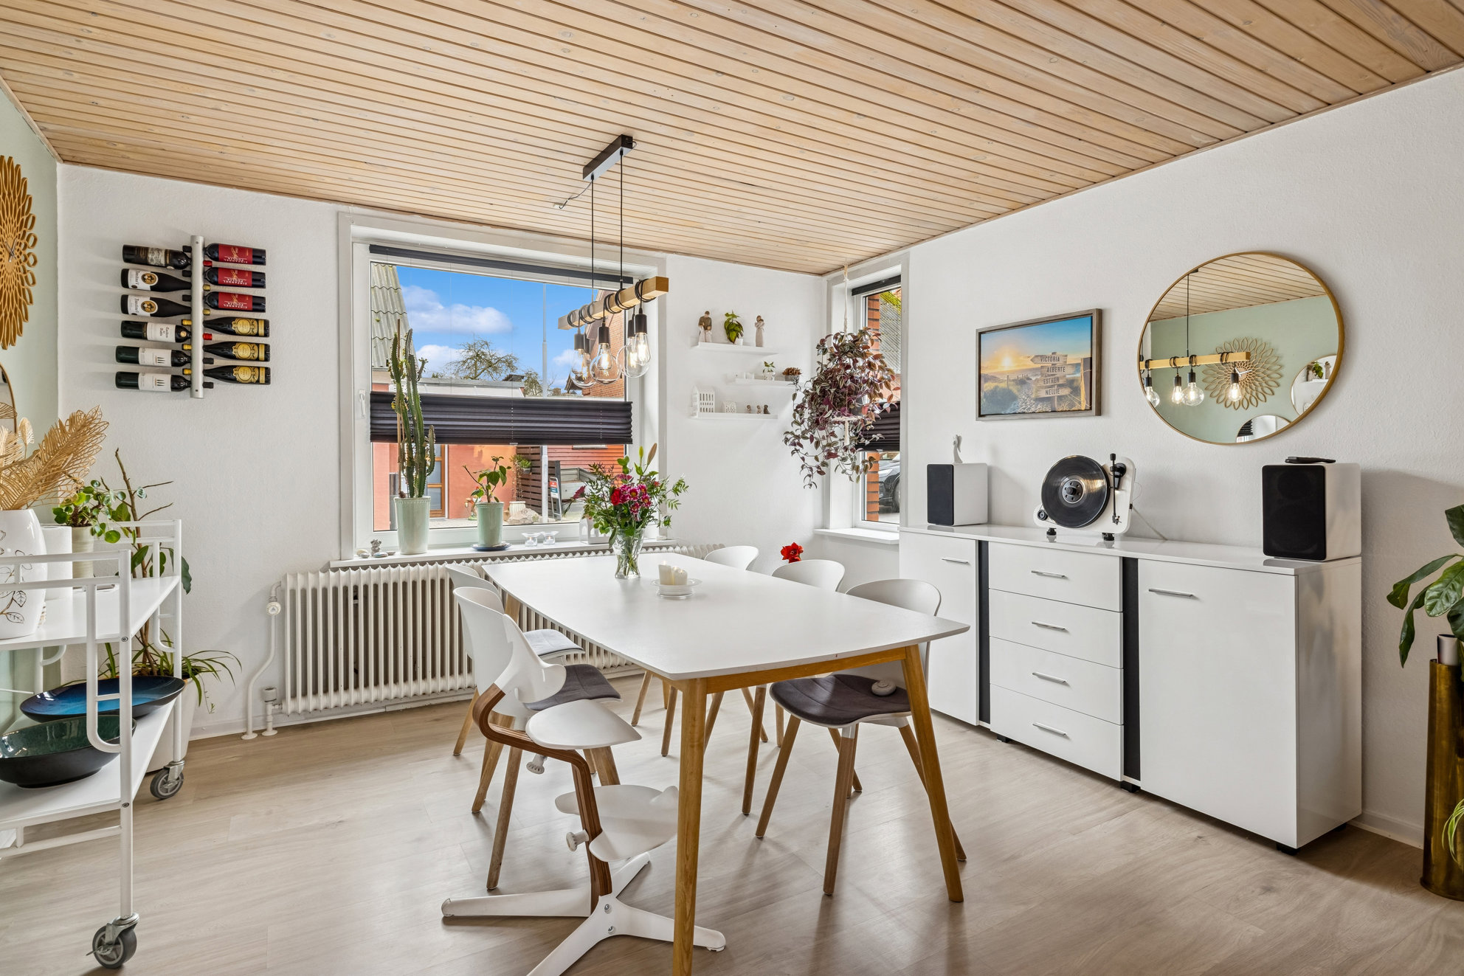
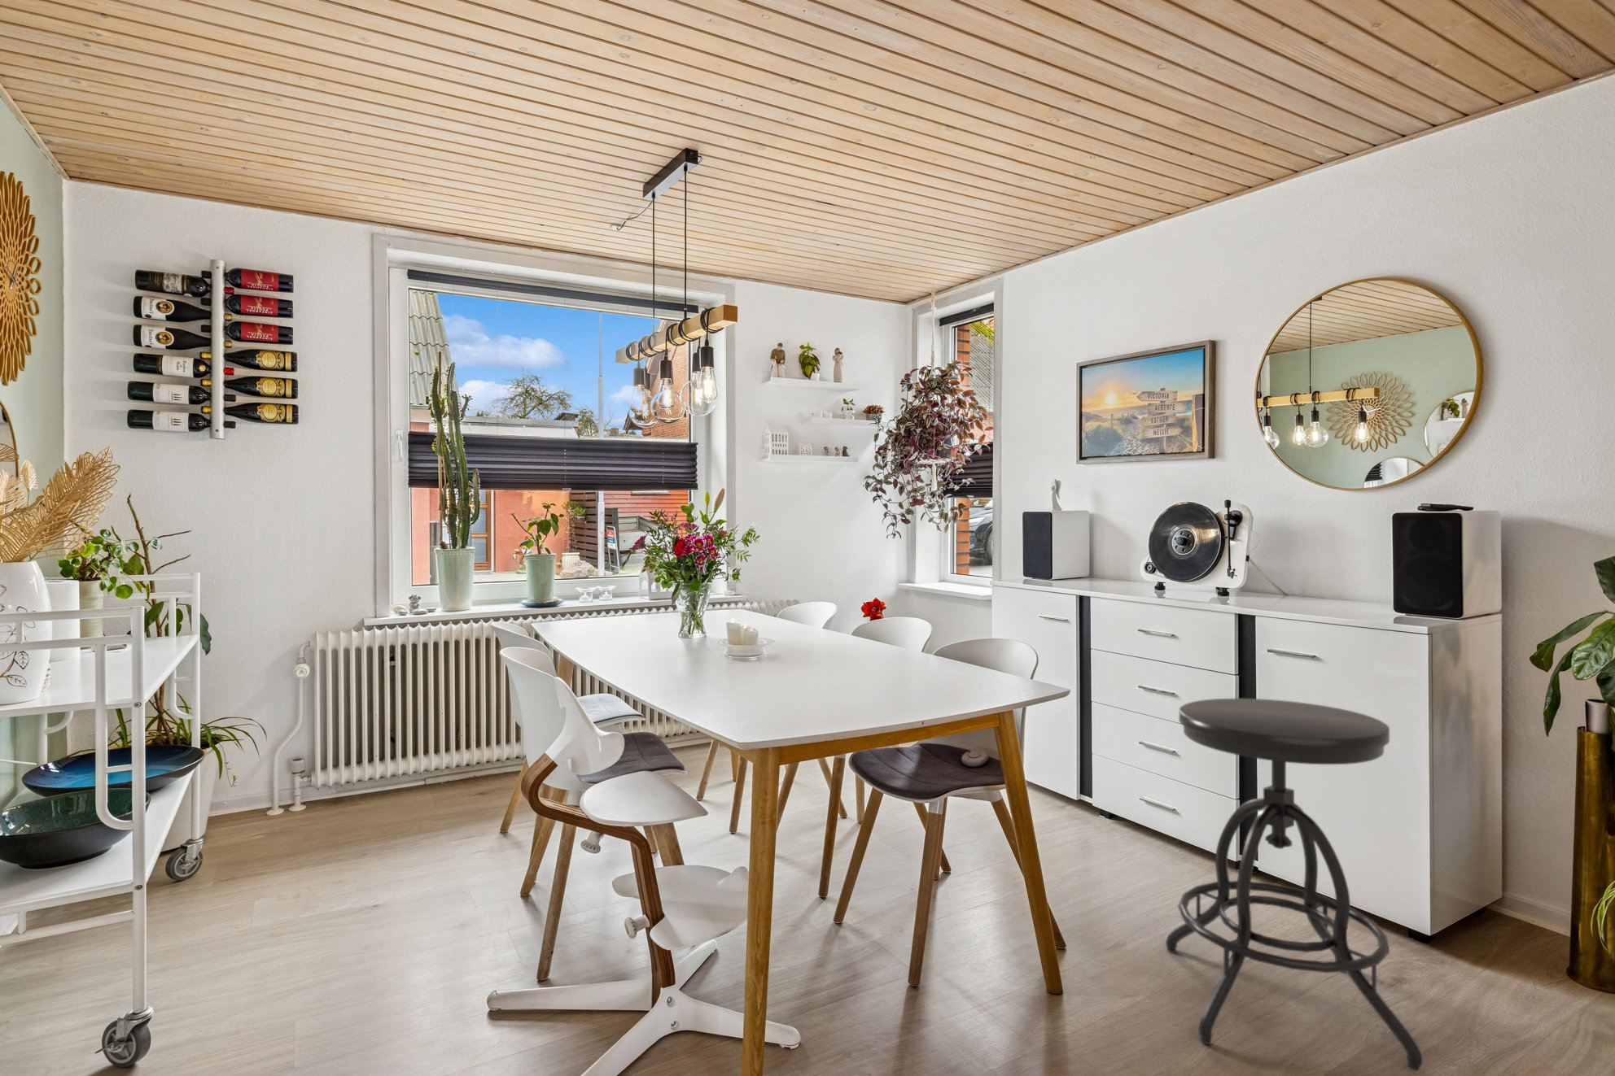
+ stool [1164,698,1423,1071]
